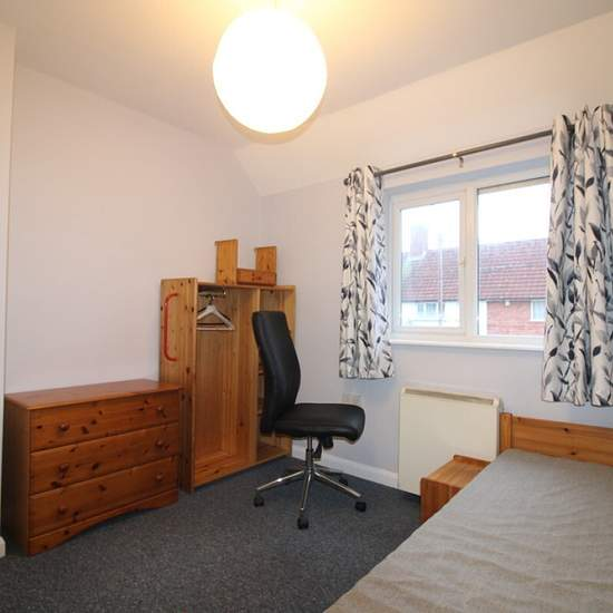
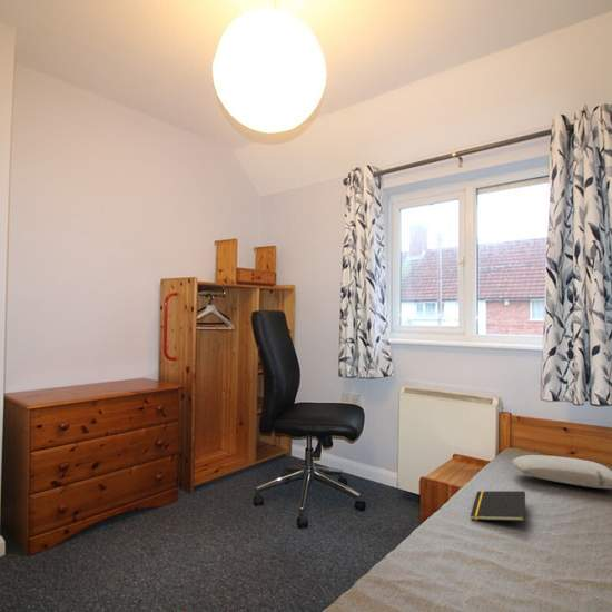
+ notepad [470,490,526,522]
+ pillow [511,454,612,490]
